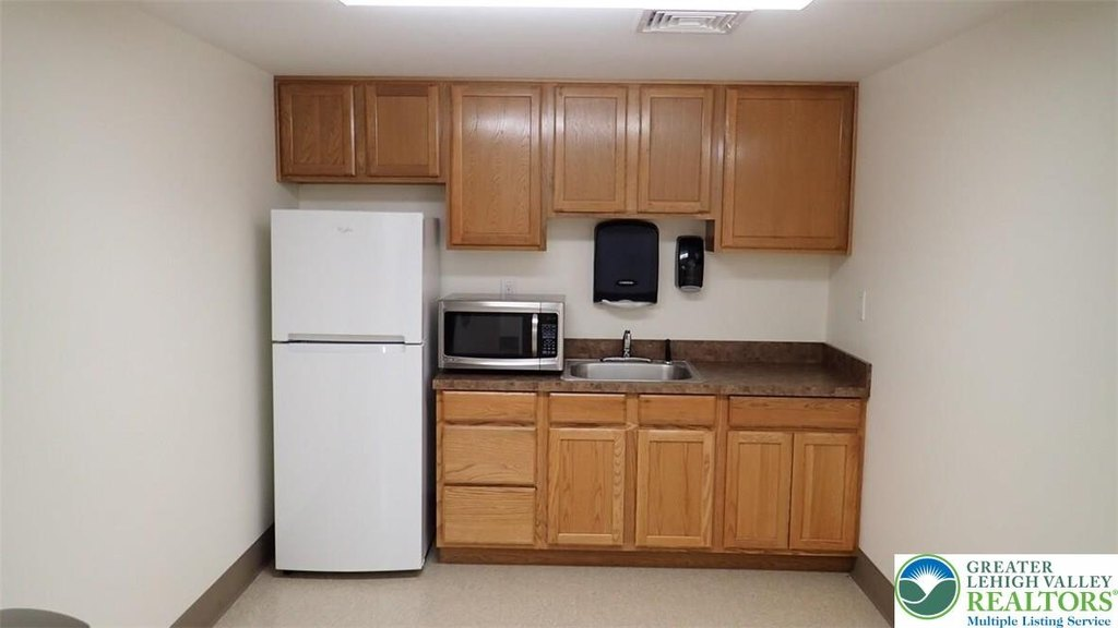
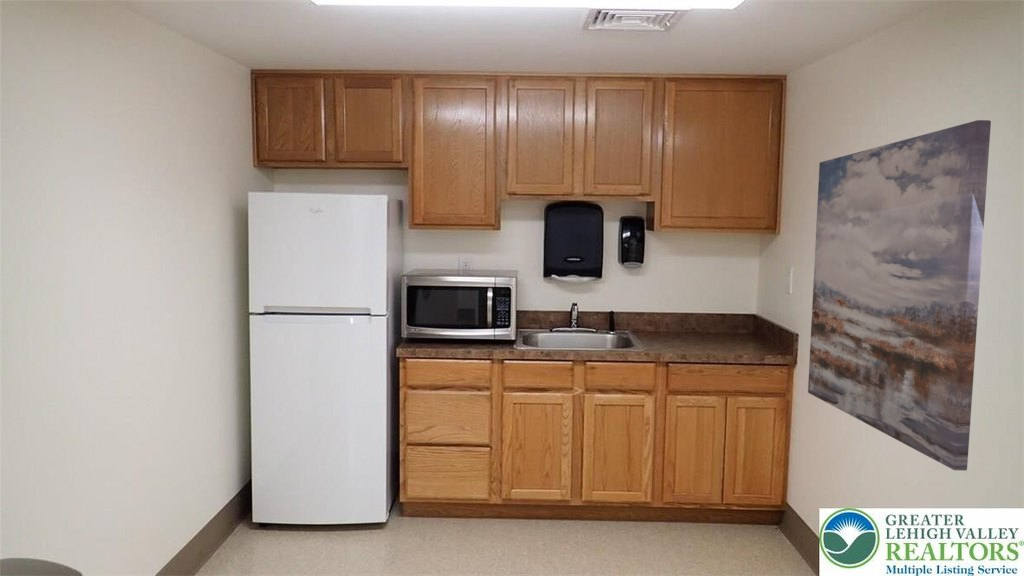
+ wall art [807,119,992,472]
